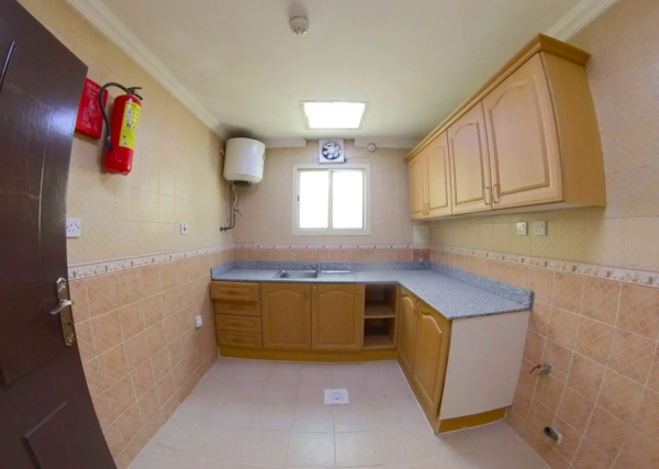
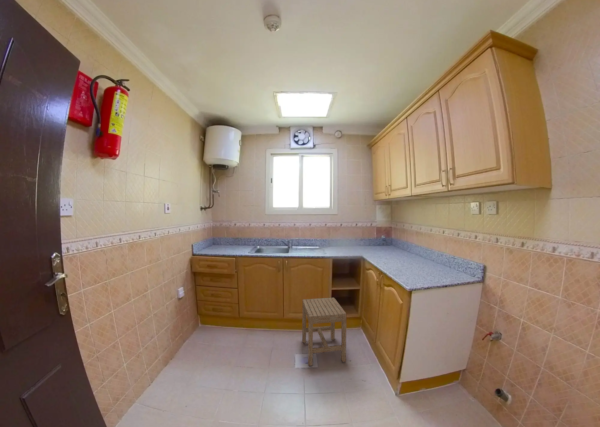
+ stool [301,297,347,367]
